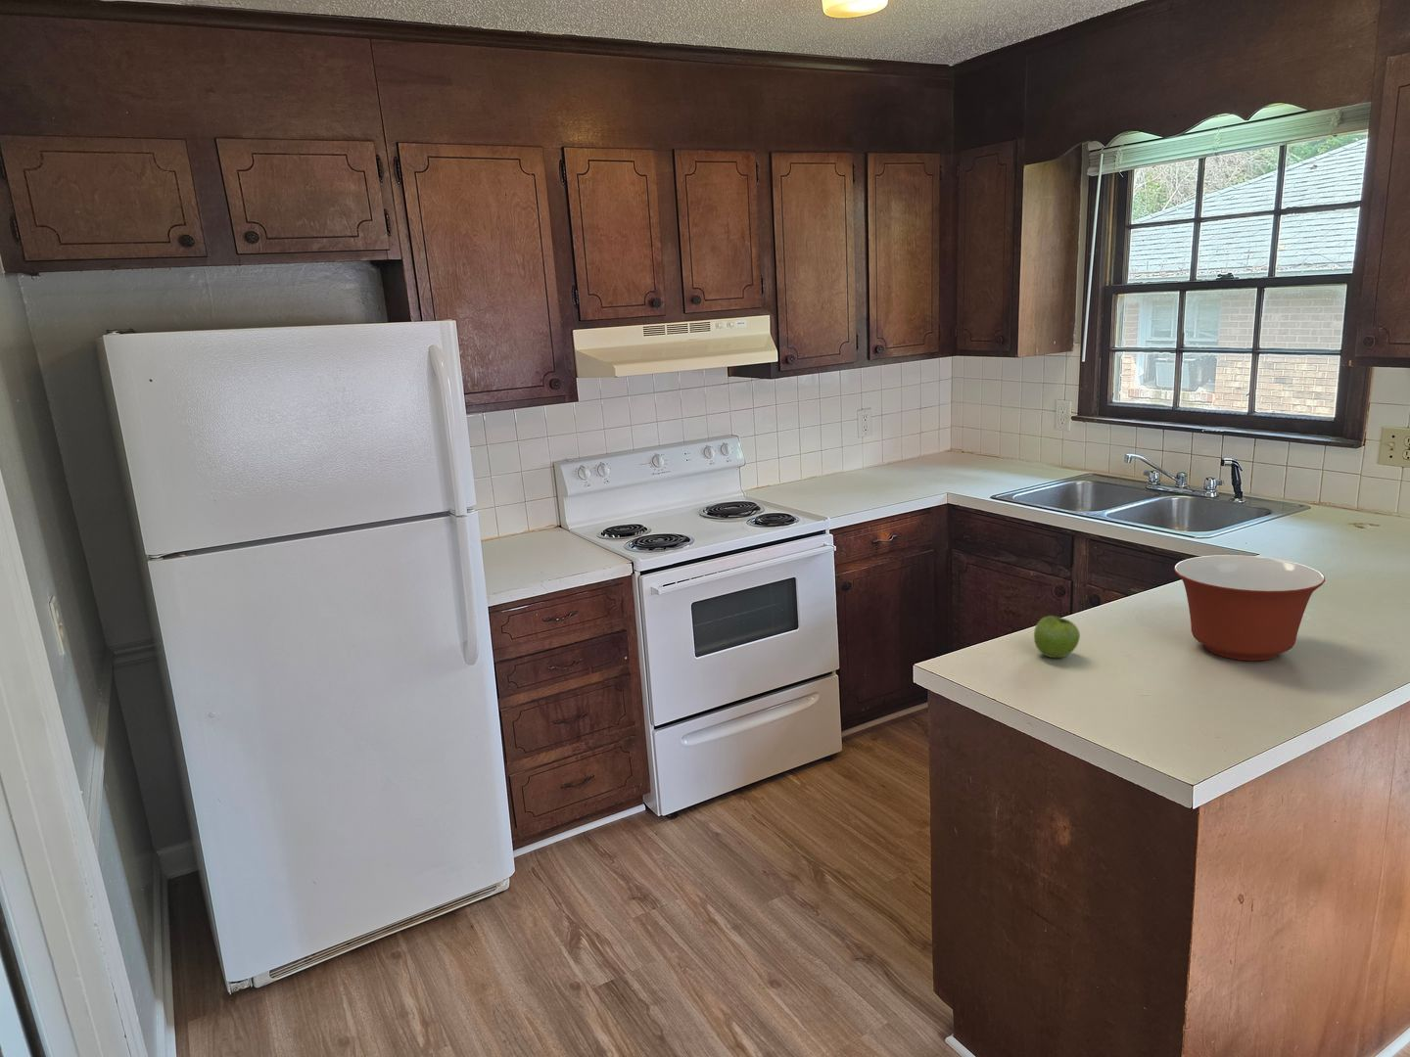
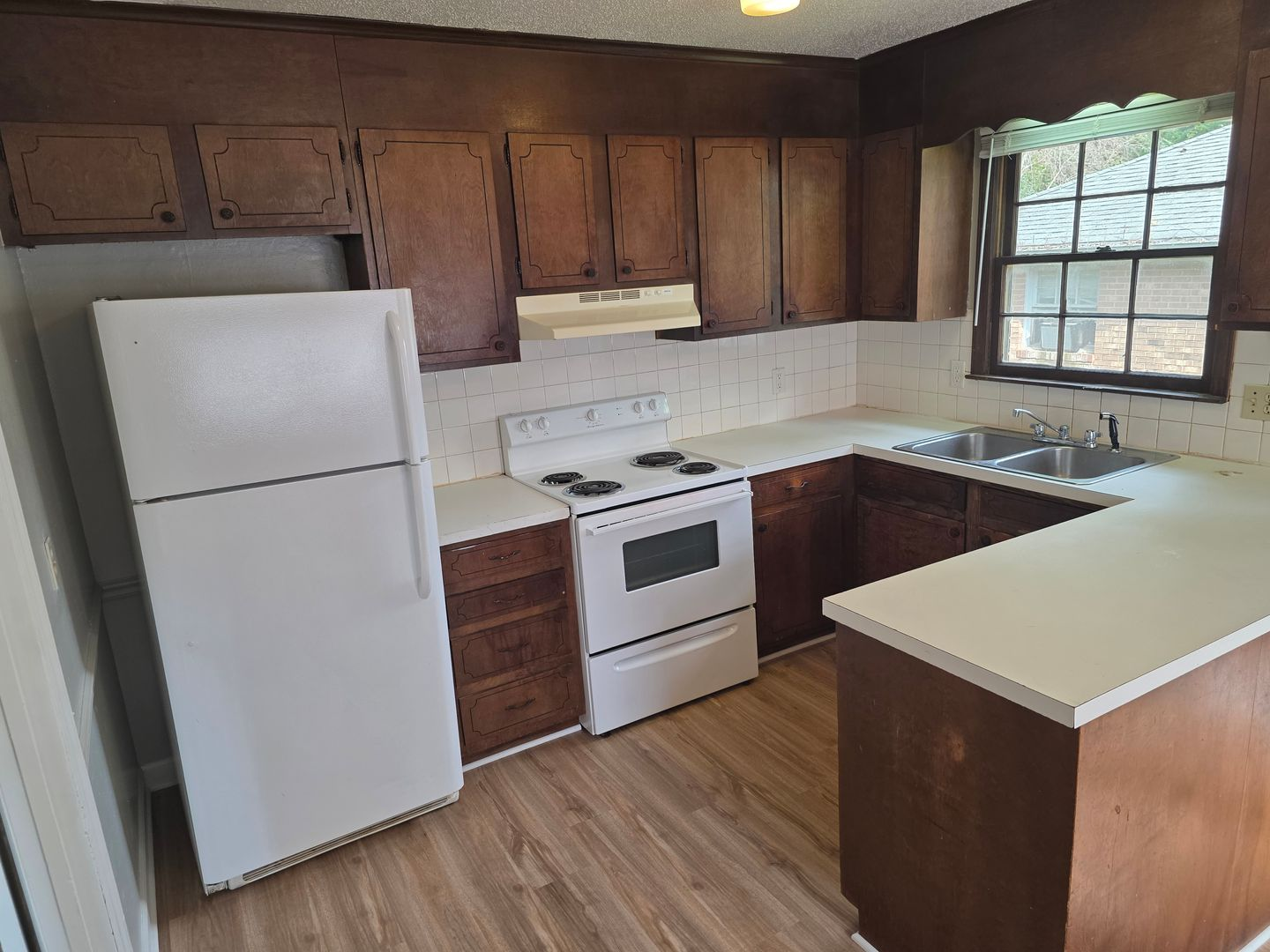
- mixing bowl [1174,554,1326,662]
- fruit [1033,615,1081,658]
